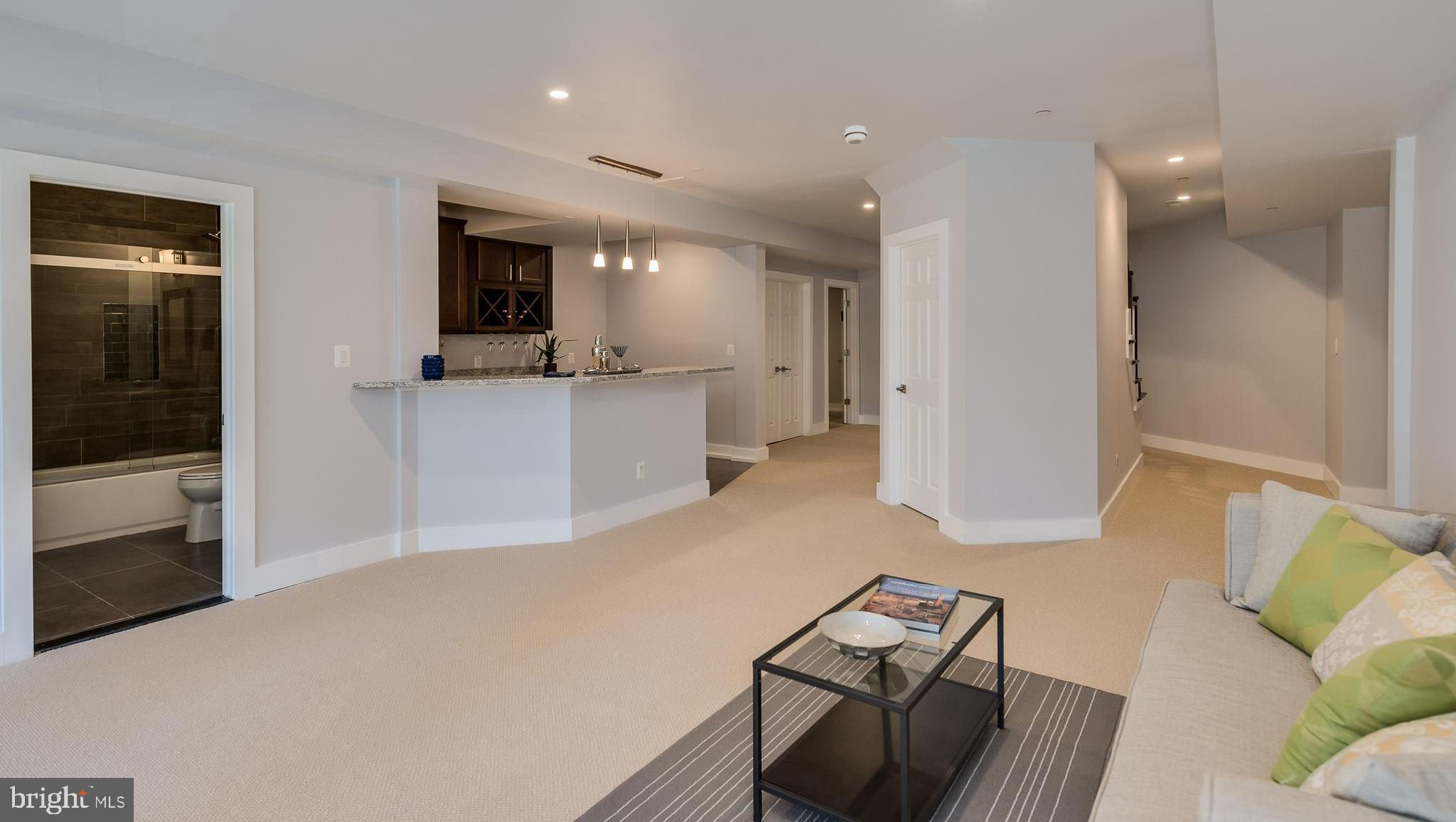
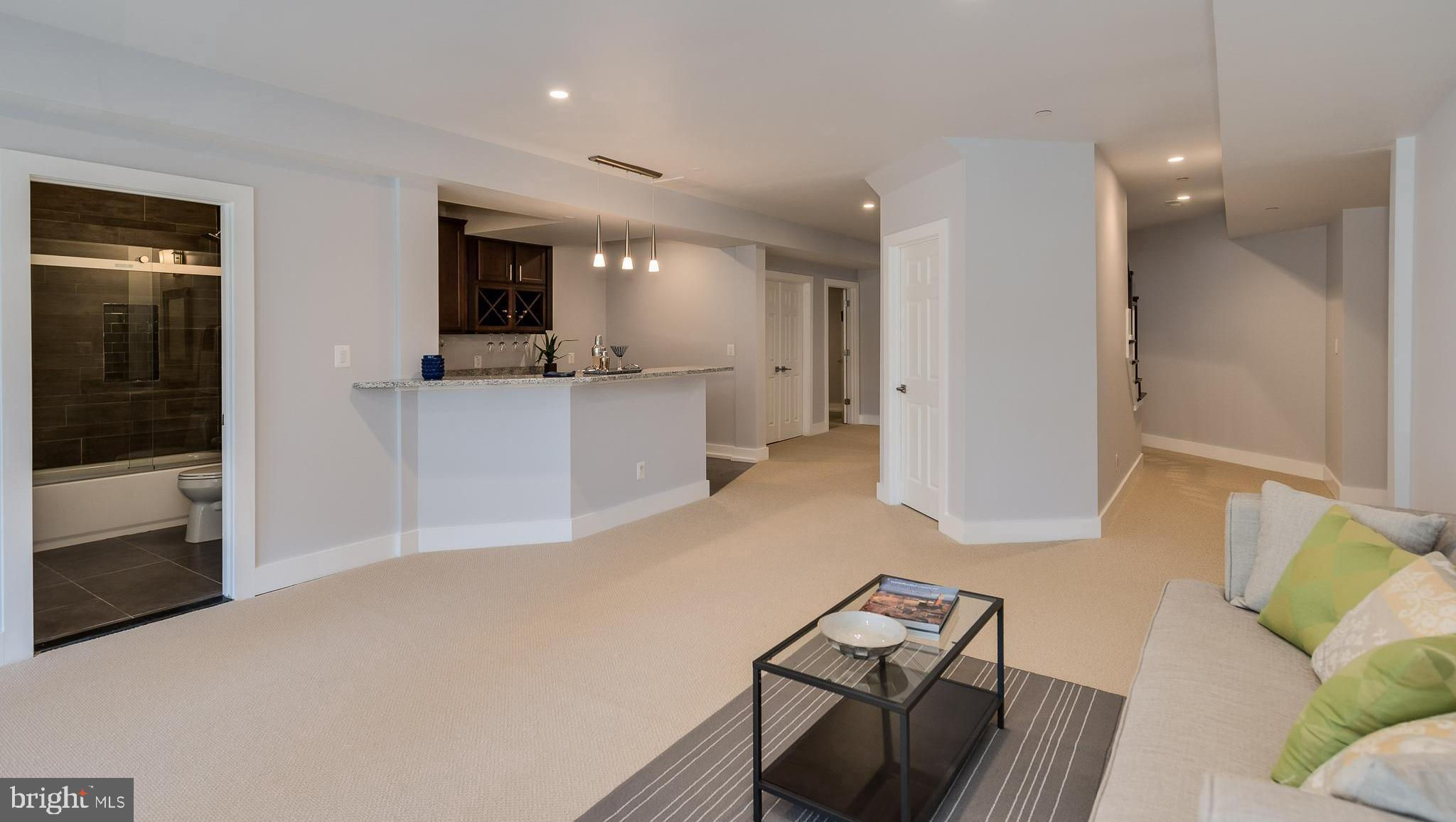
- smoke detector [843,125,867,146]
